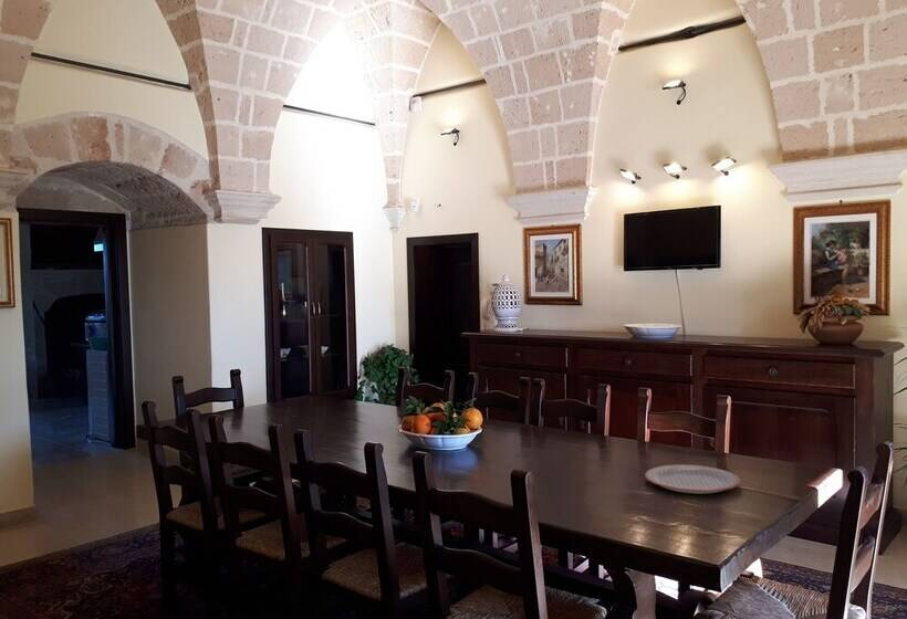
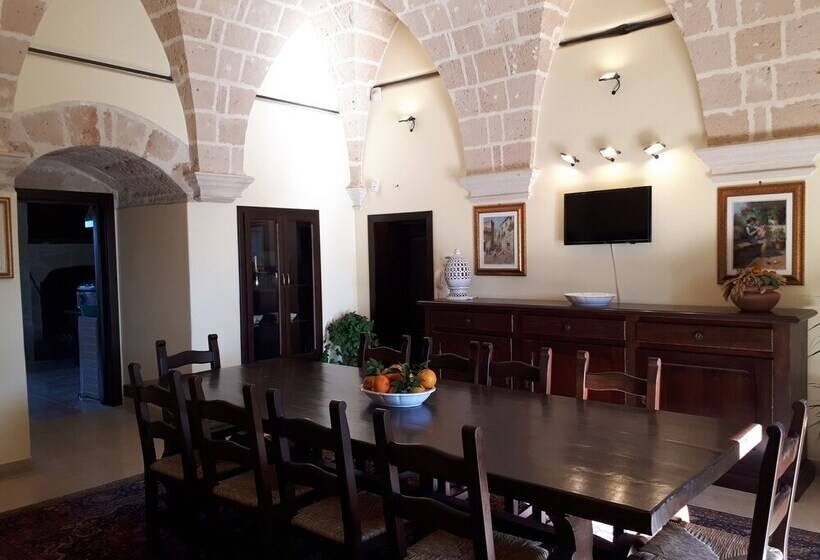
- plate [644,464,741,495]
